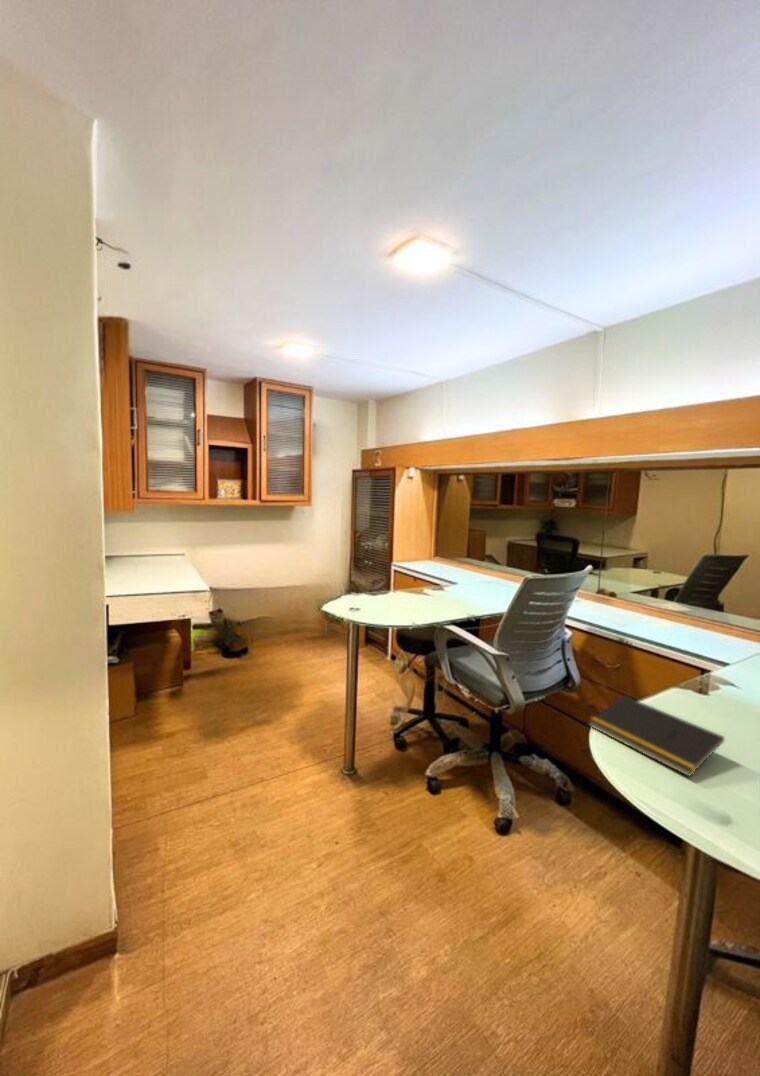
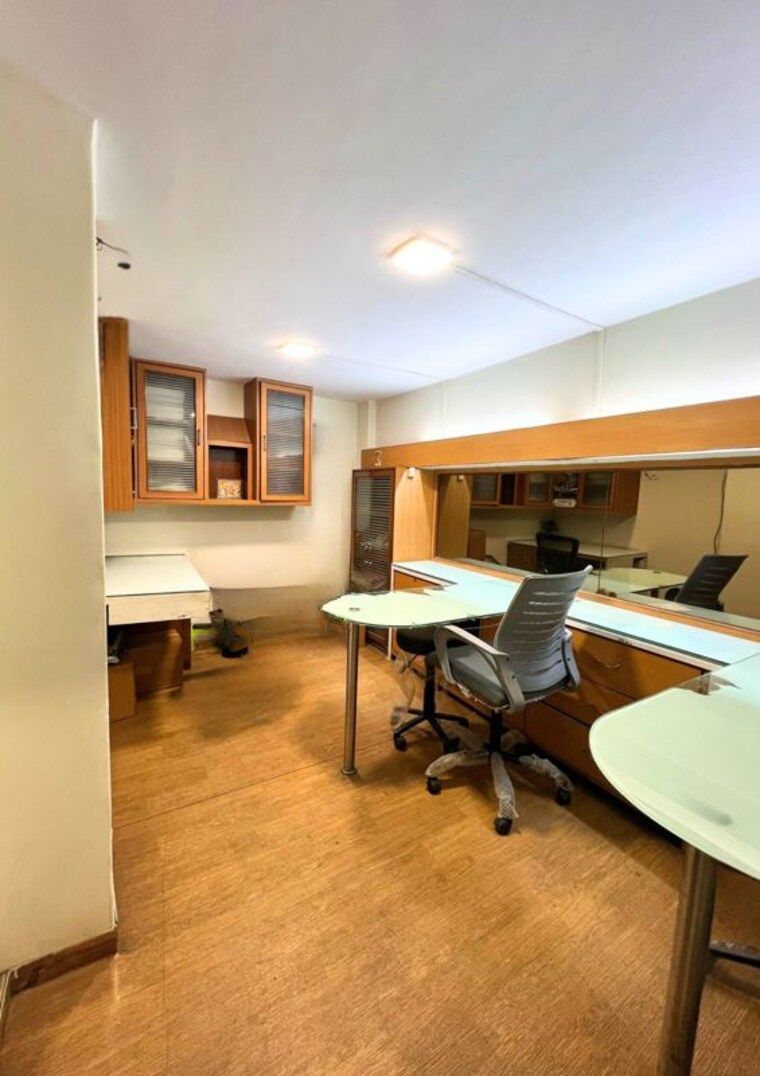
- notepad [587,694,725,778]
